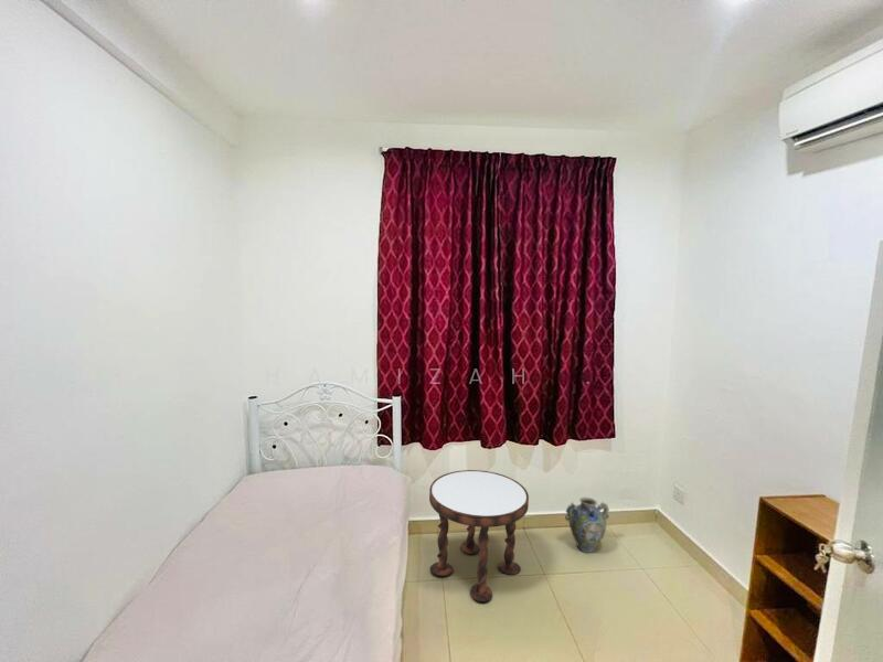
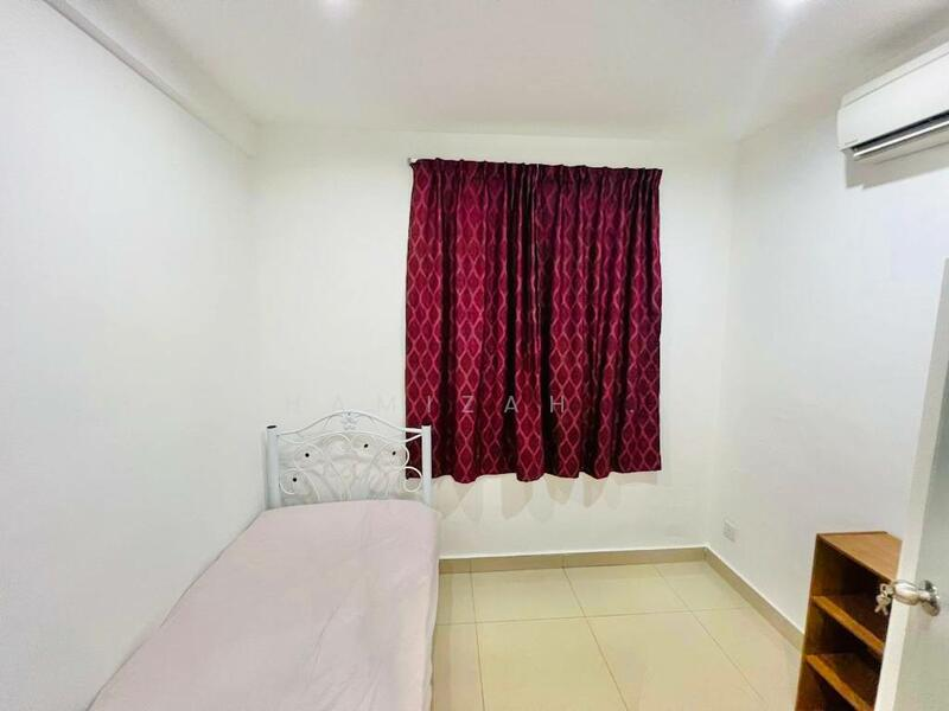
- ceramic jug [564,496,610,554]
- side table [428,469,530,604]
